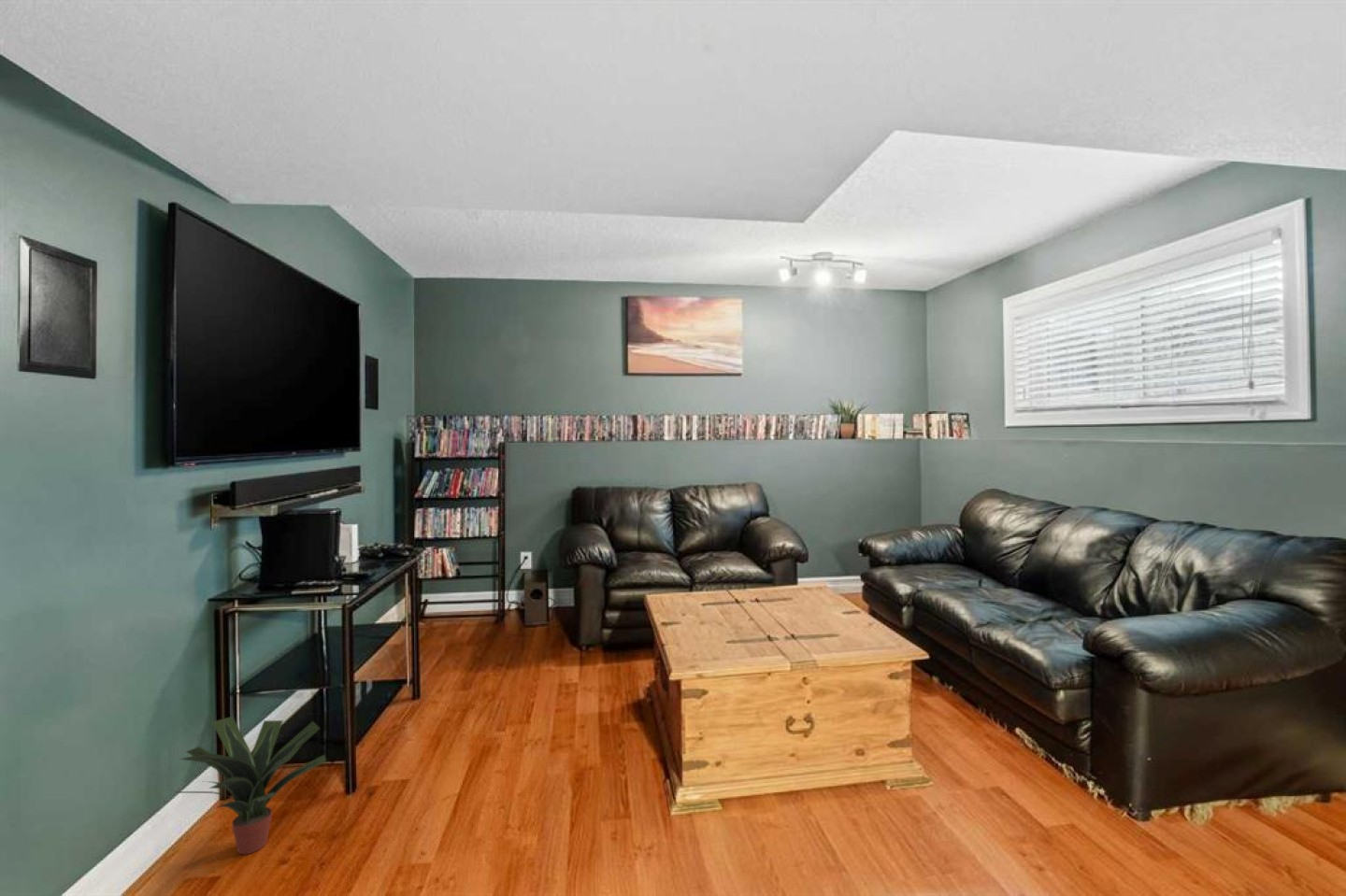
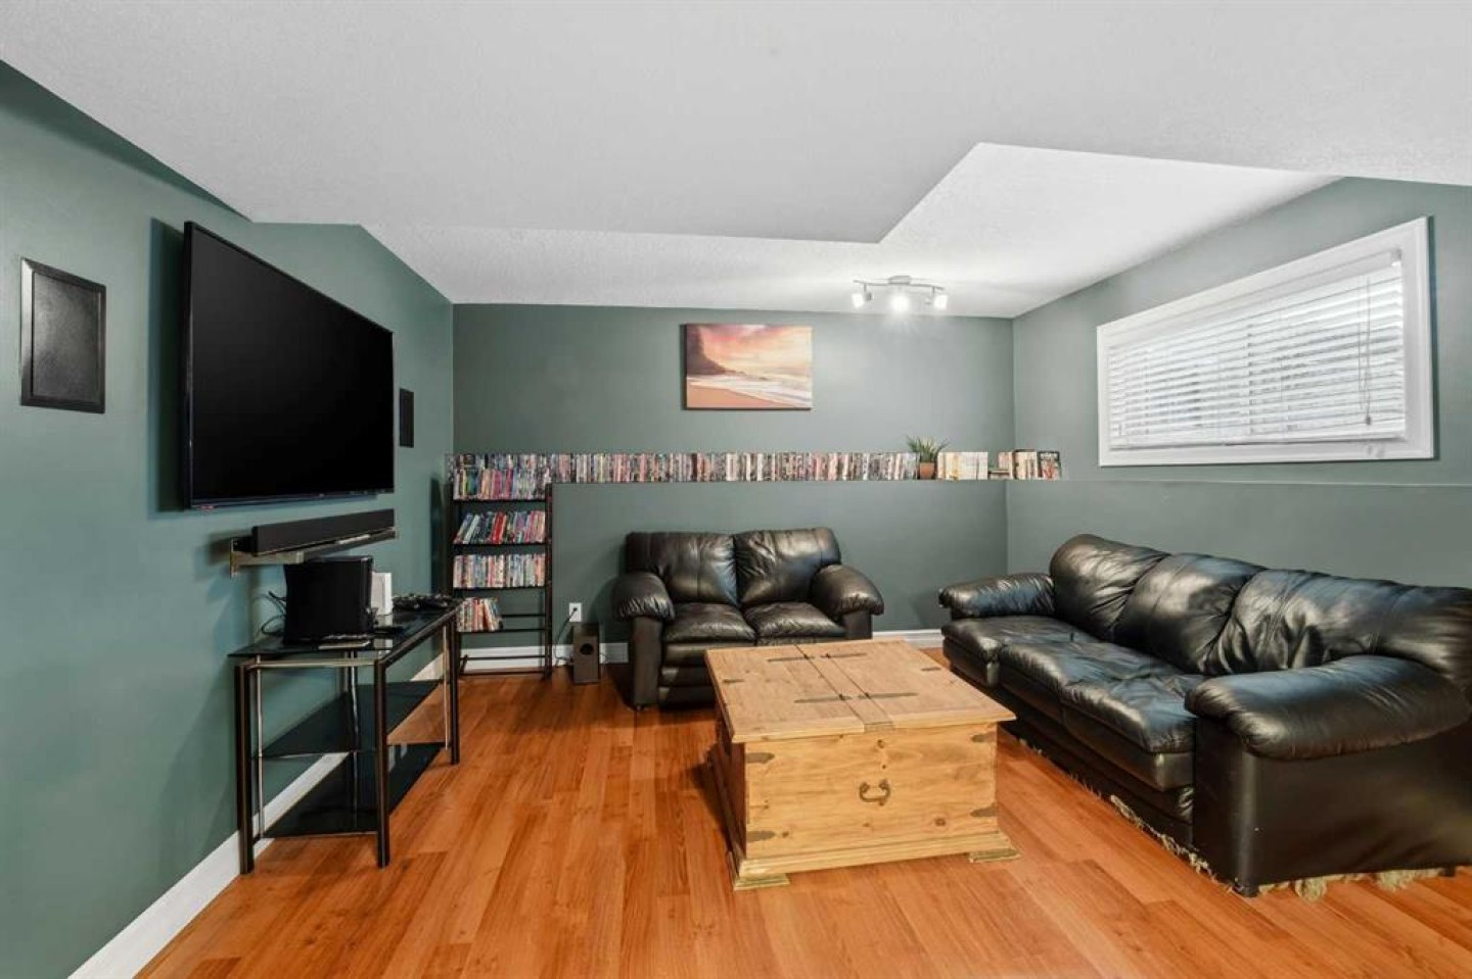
- potted plant [174,716,327,855]
